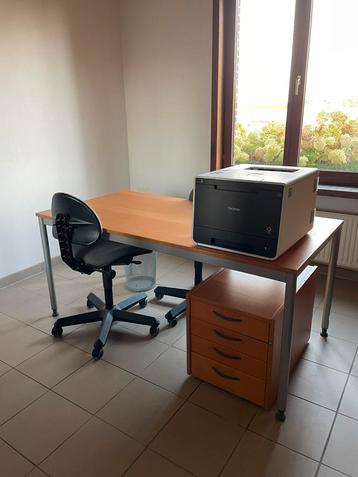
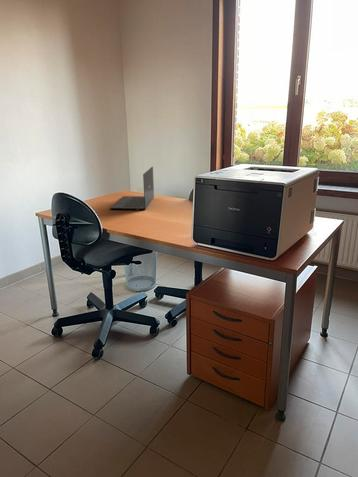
+ laptop [109,166,155,211]
